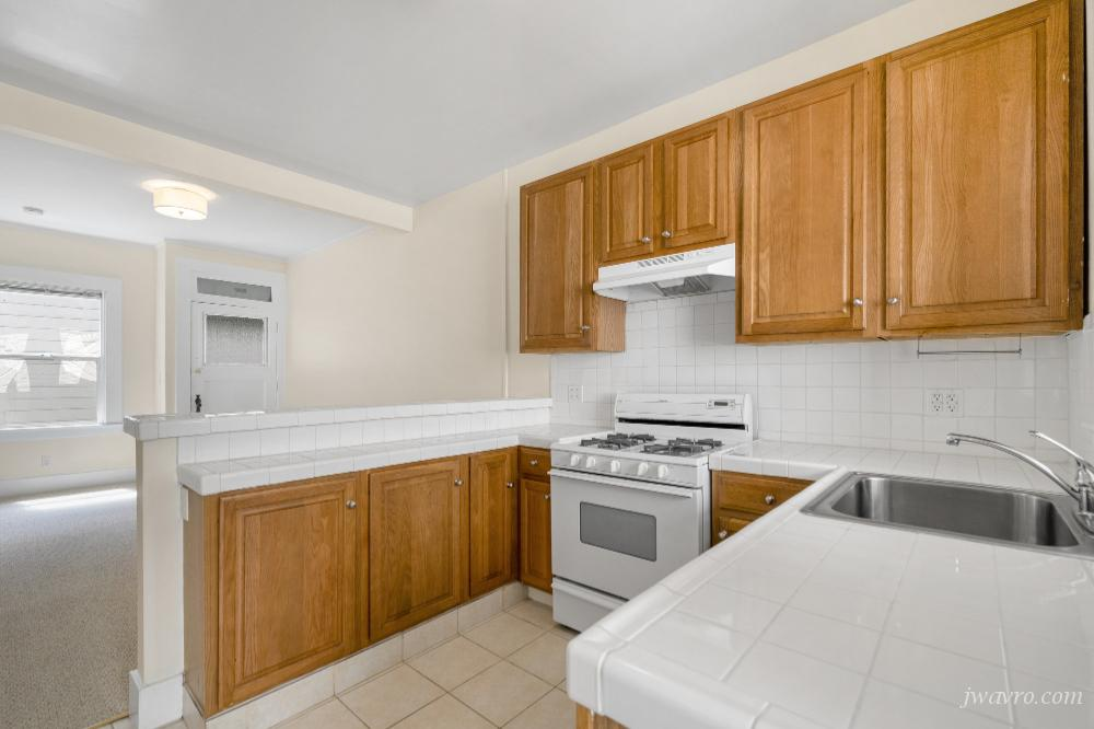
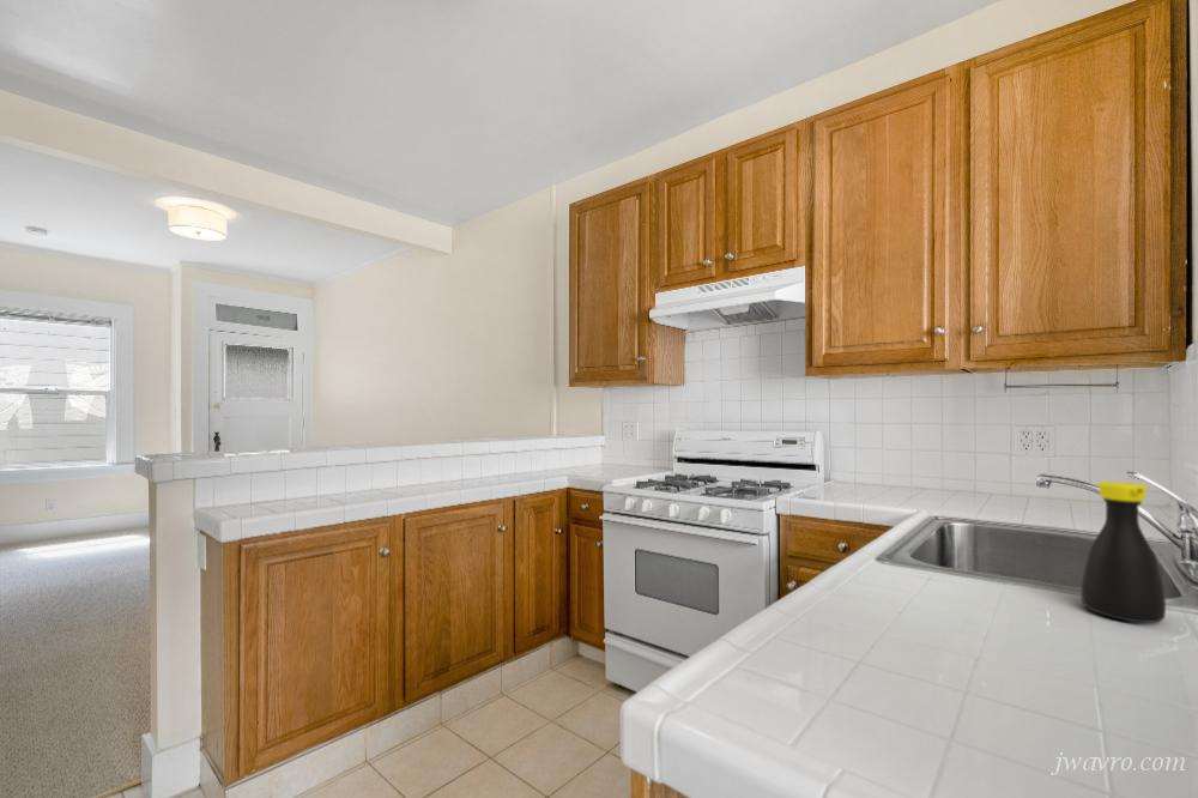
+ bottle [1081,479,1167,624]
